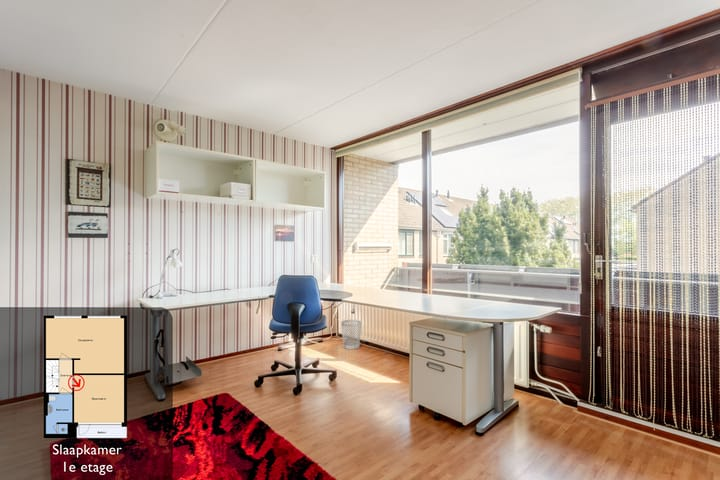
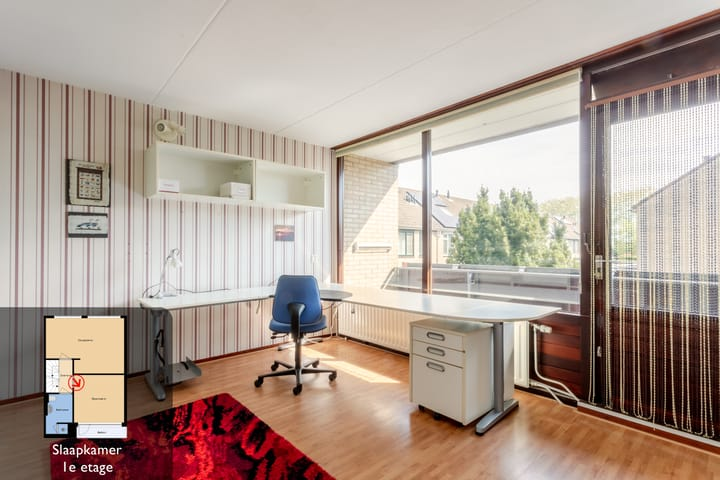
- wastebasket [340,319,362,350]
